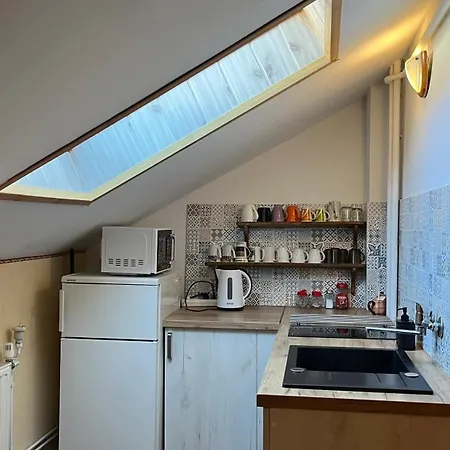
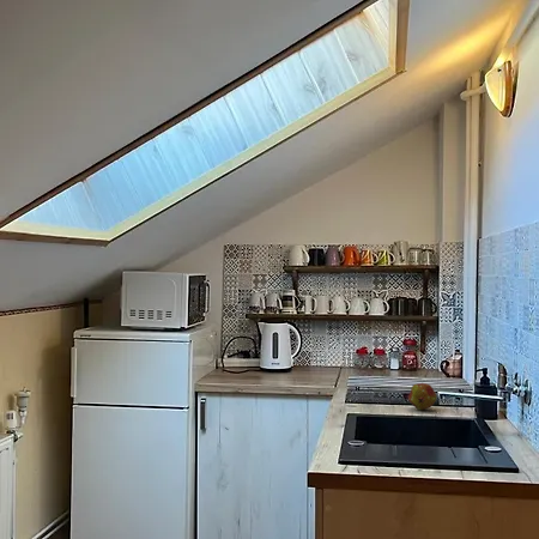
+ fruit [407,382,437,411]
